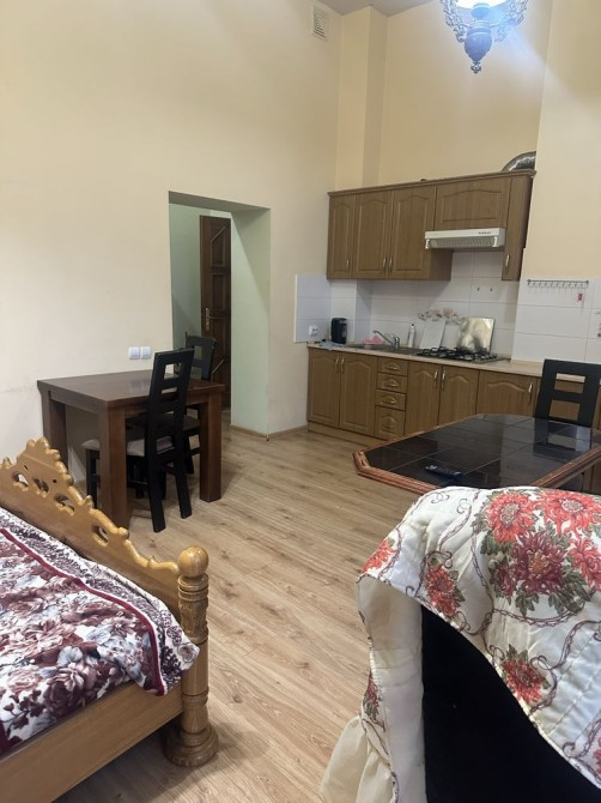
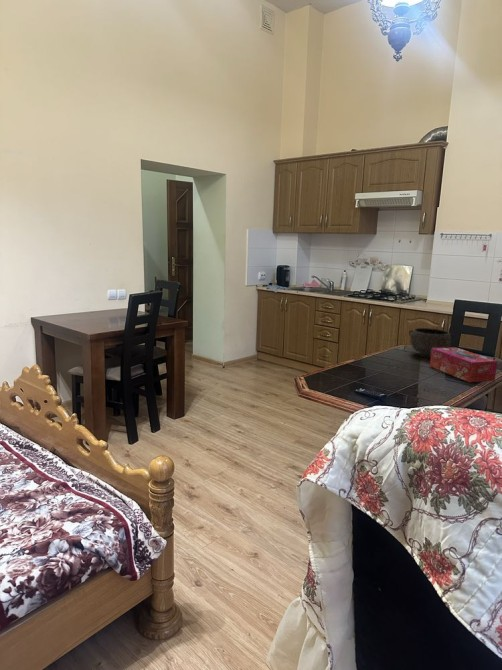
+ bowl [408,327,455,359]
+ tissue box [429,346,499,383]
